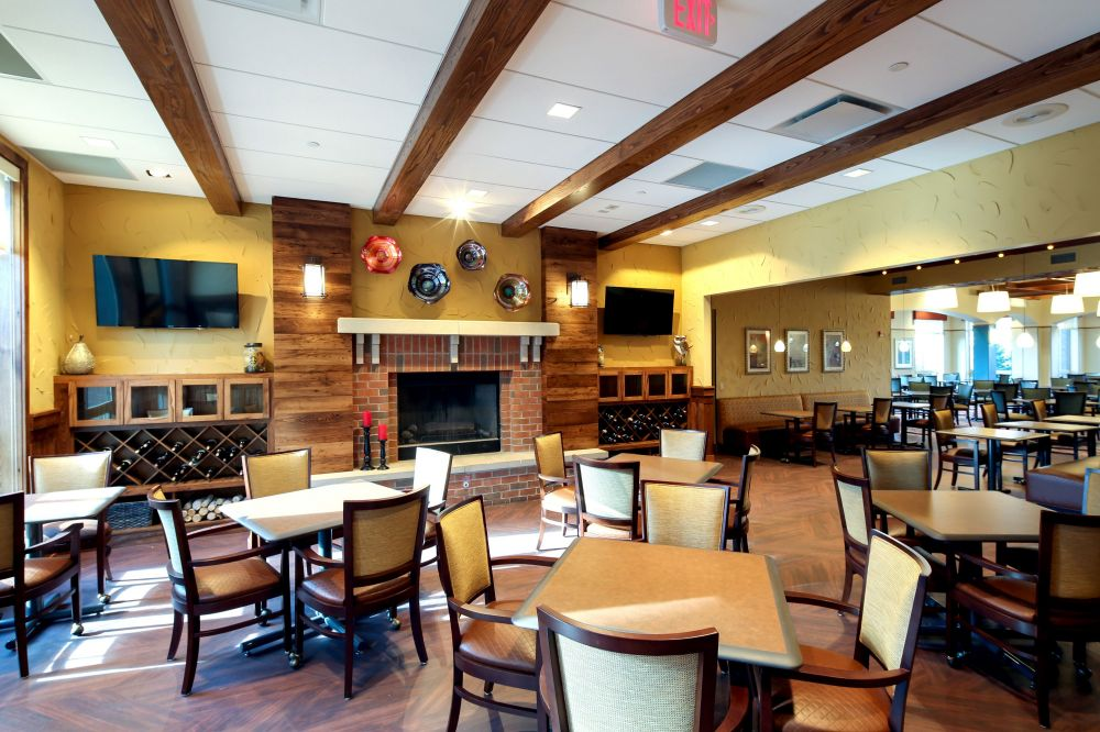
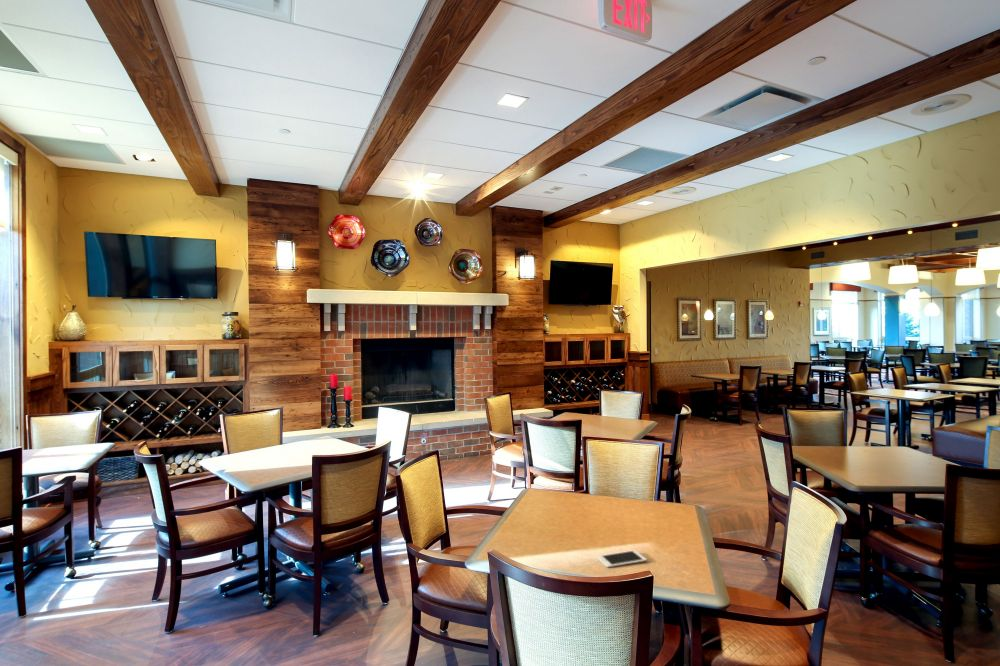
+ cell phone [595,549,648,569]
